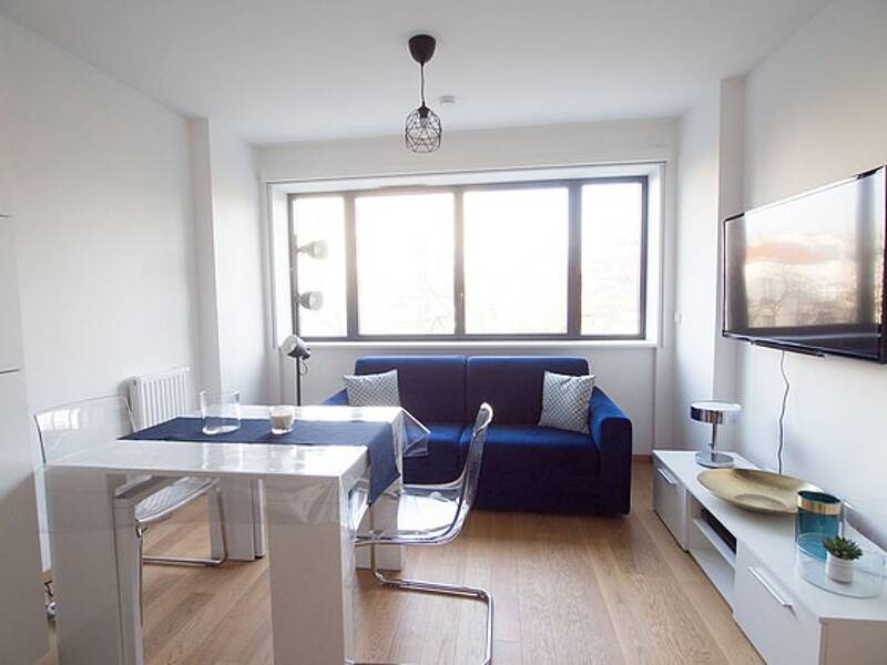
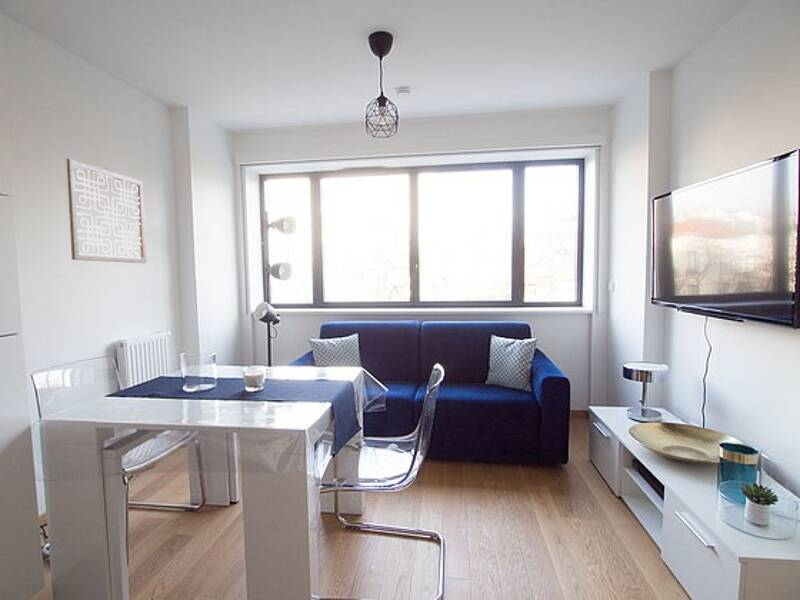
+ wall art [66,158,147,264]
